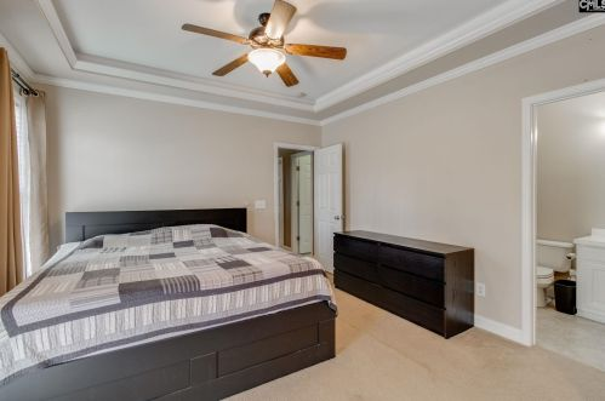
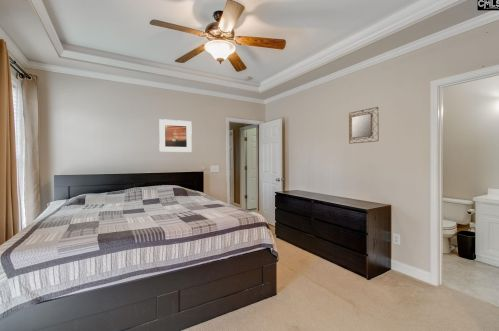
+ home mirror [348,106,380,145]
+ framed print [158,118,193,153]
